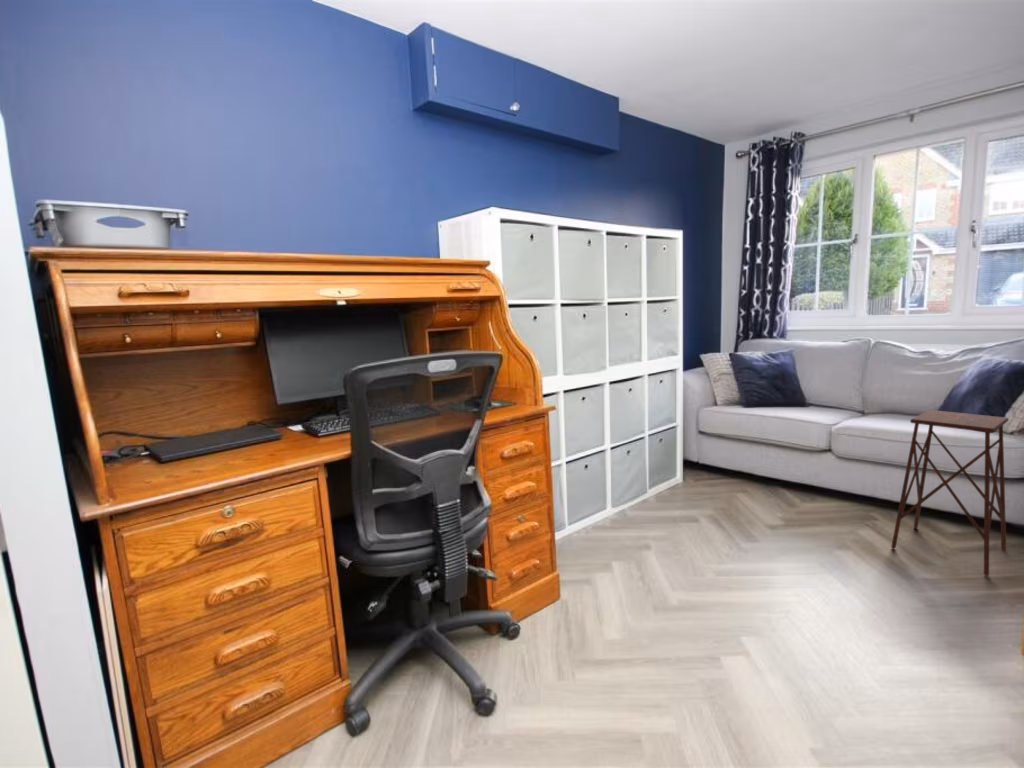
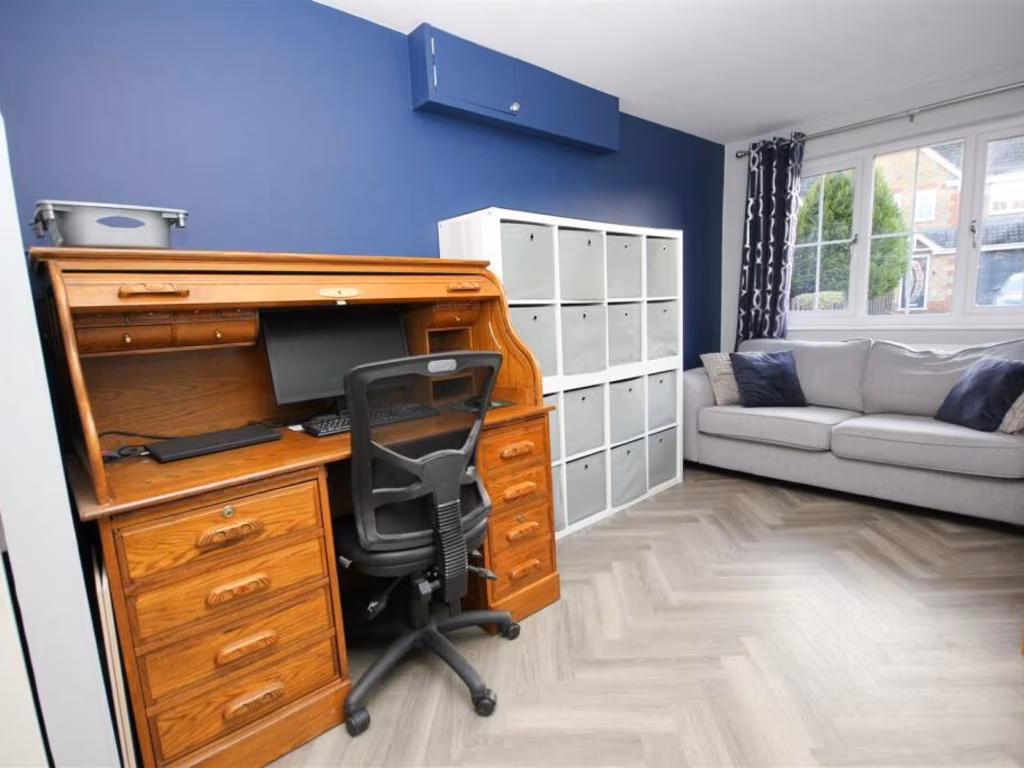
- side table [890,409,1010,577]
